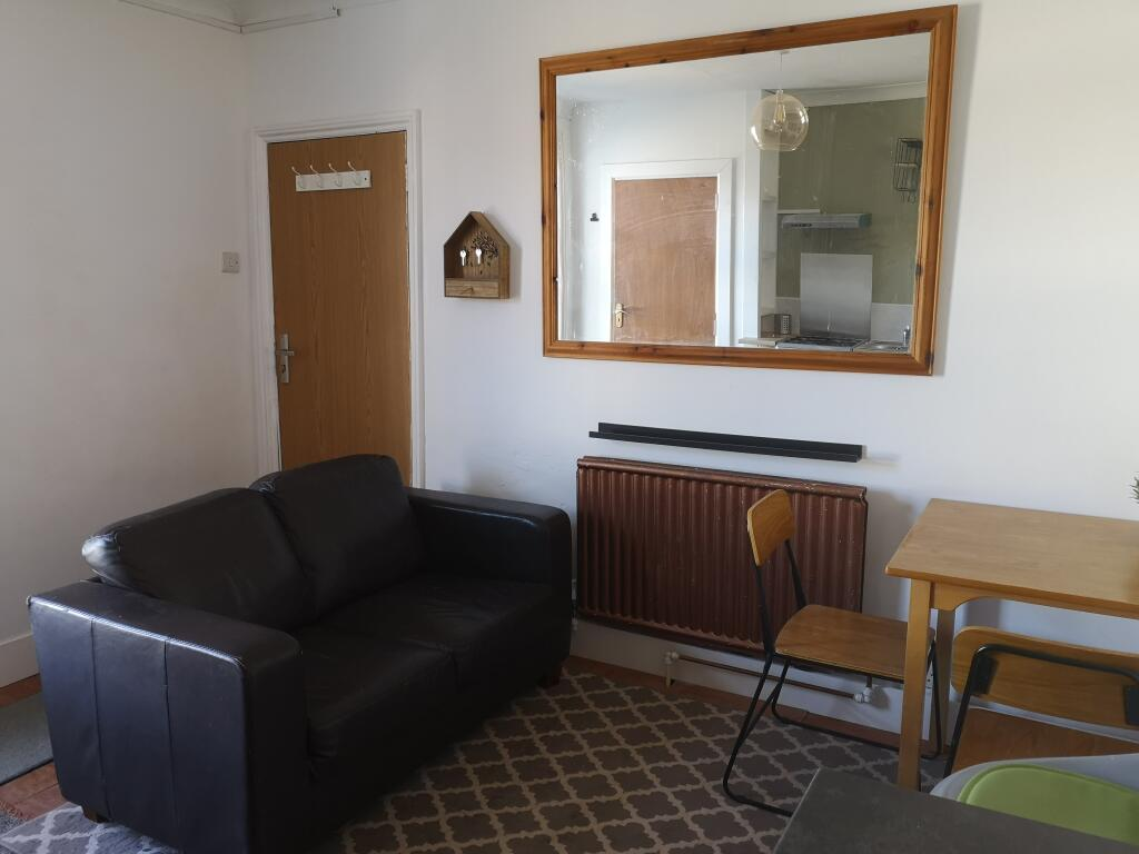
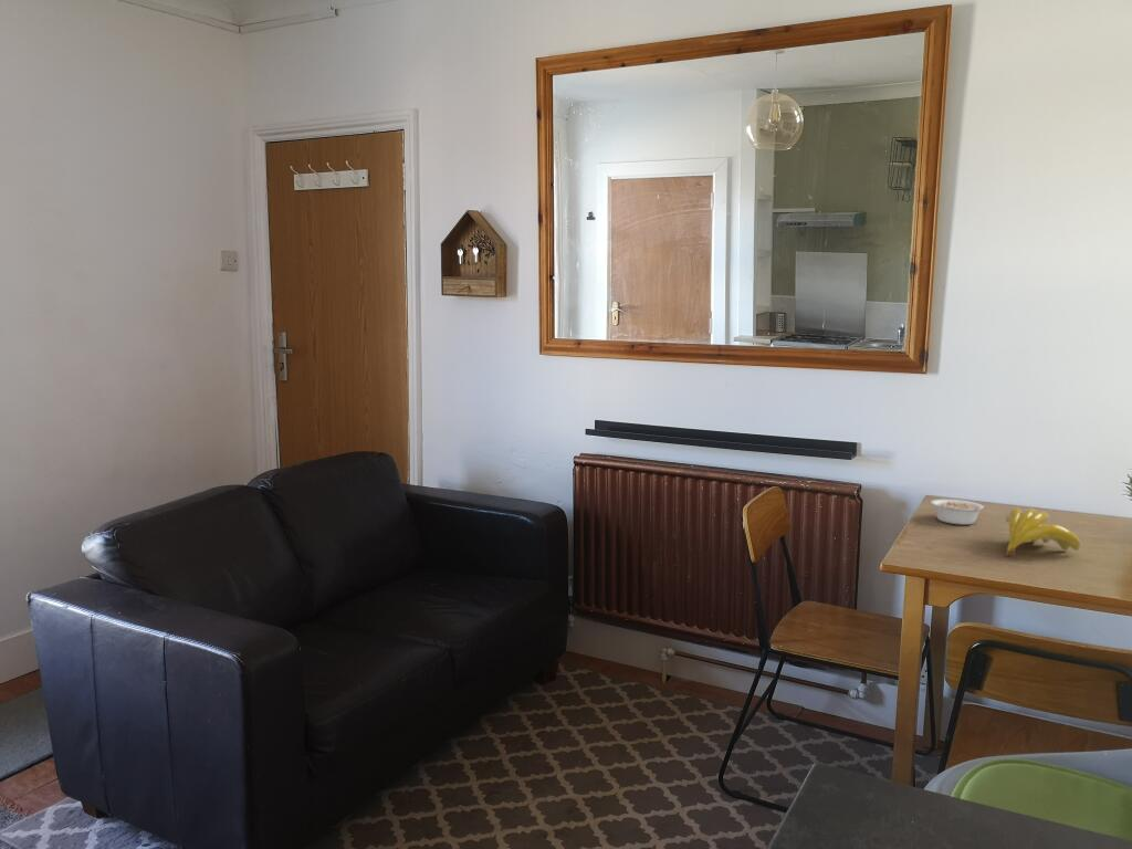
+ legume [930,499,985,526]
+ banana [1005,506,1081,557]
